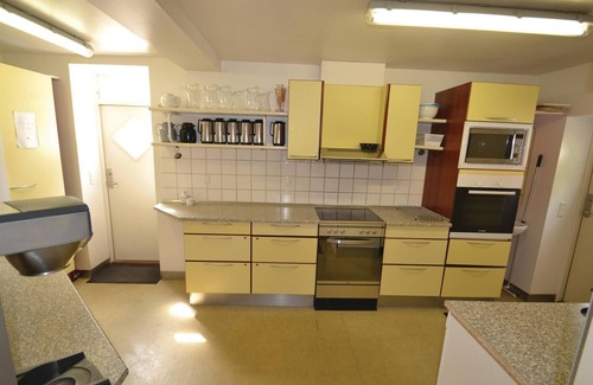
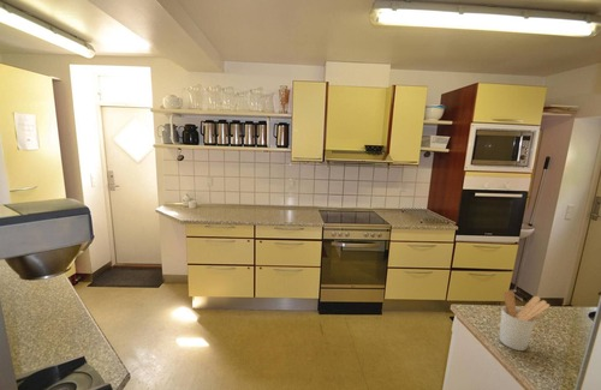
+ utensil holder [498,289,551,352]
